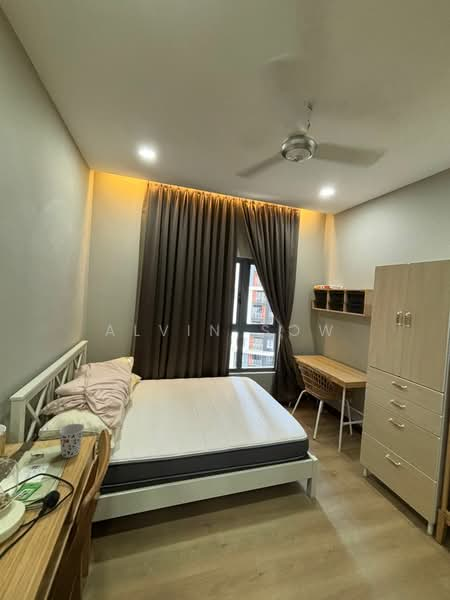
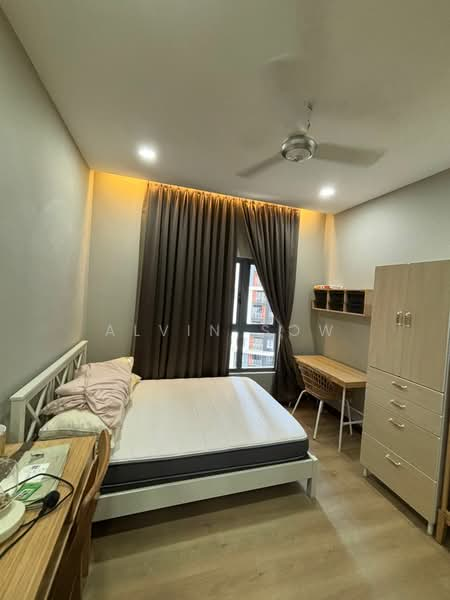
- cup [58,423,85,459]
